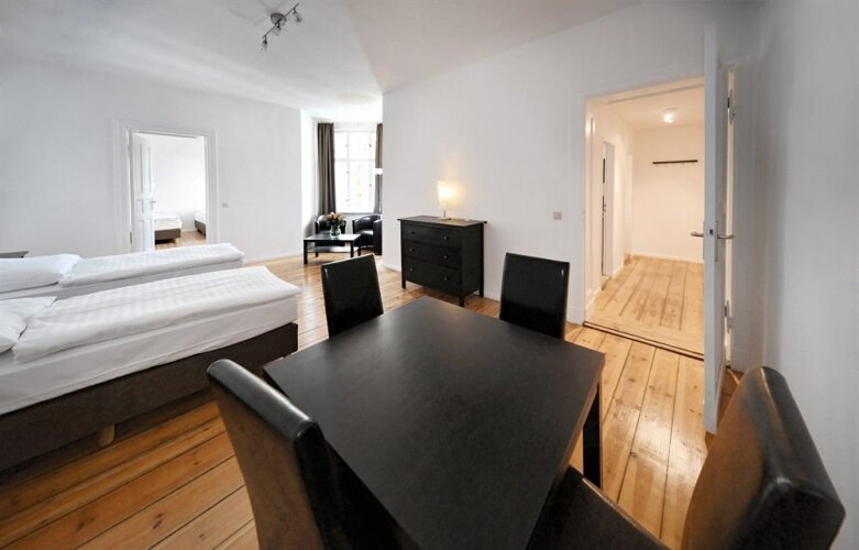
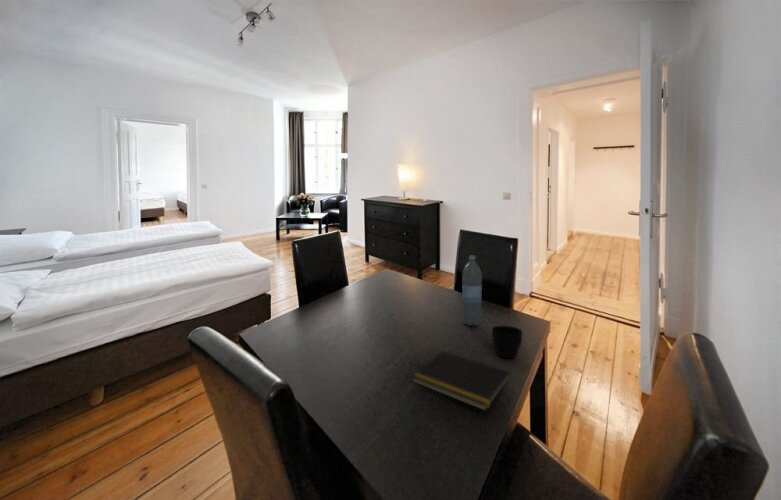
+ notepad [411,351,512,412]
+ cup [491,325,523,359]
+ water bottle [461,255,483,327]
